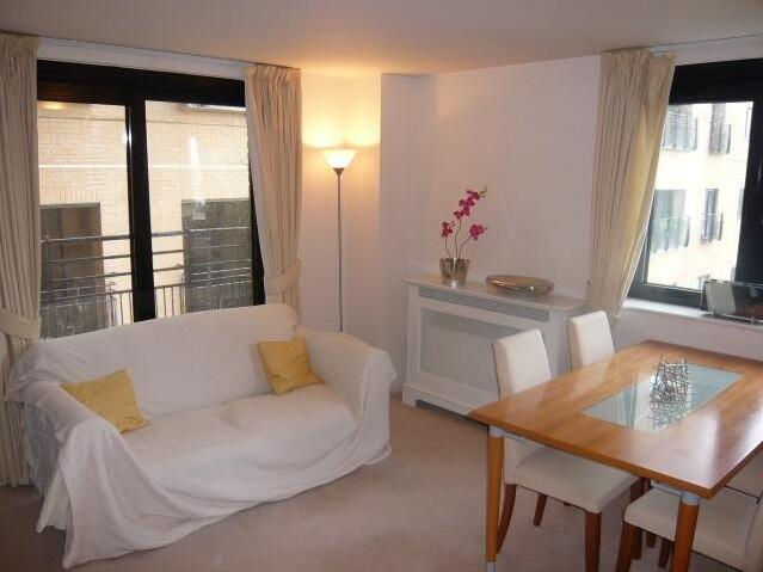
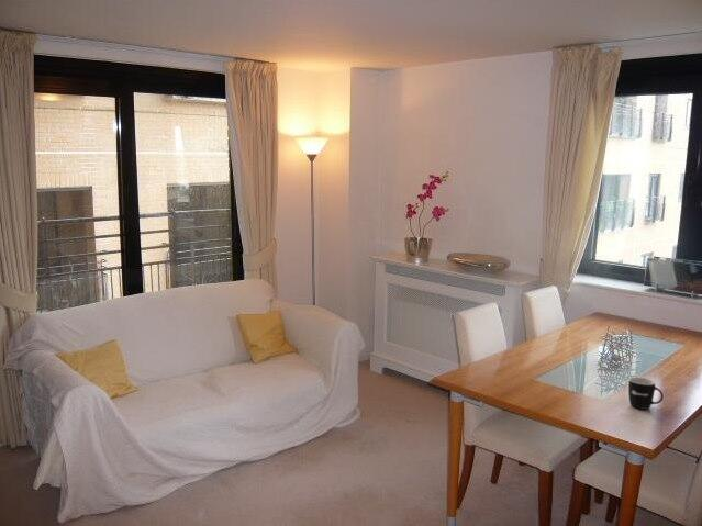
+ mug [627,376,665,411]
